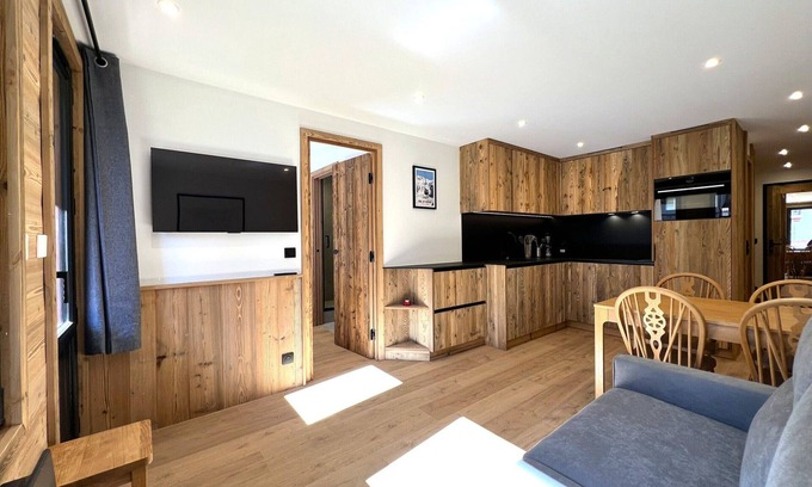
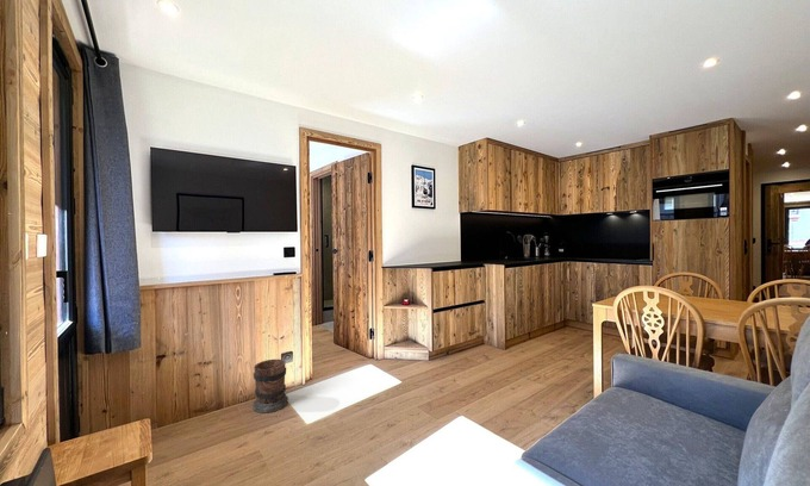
+ wooden barrel [251,359,289,415]
